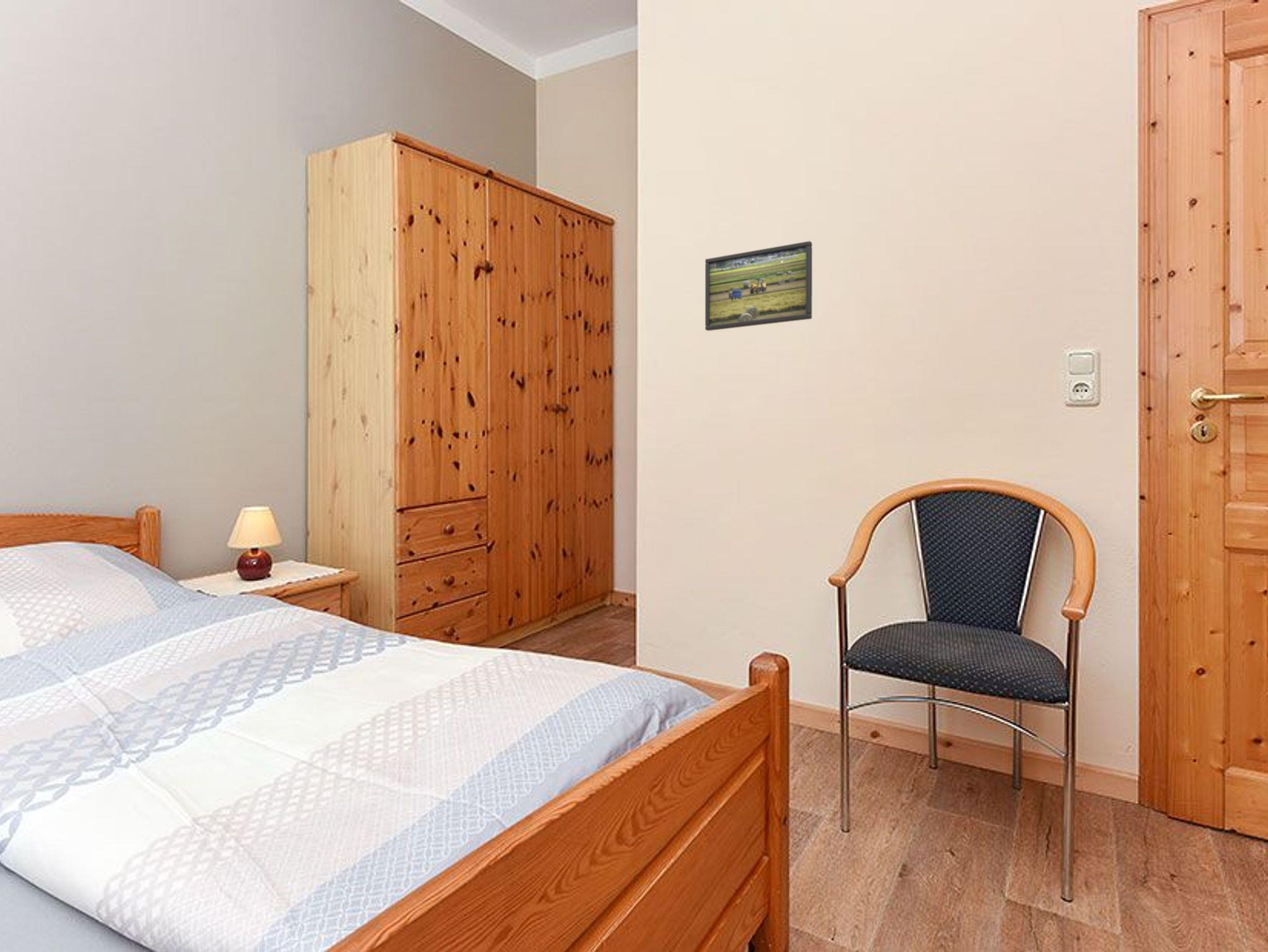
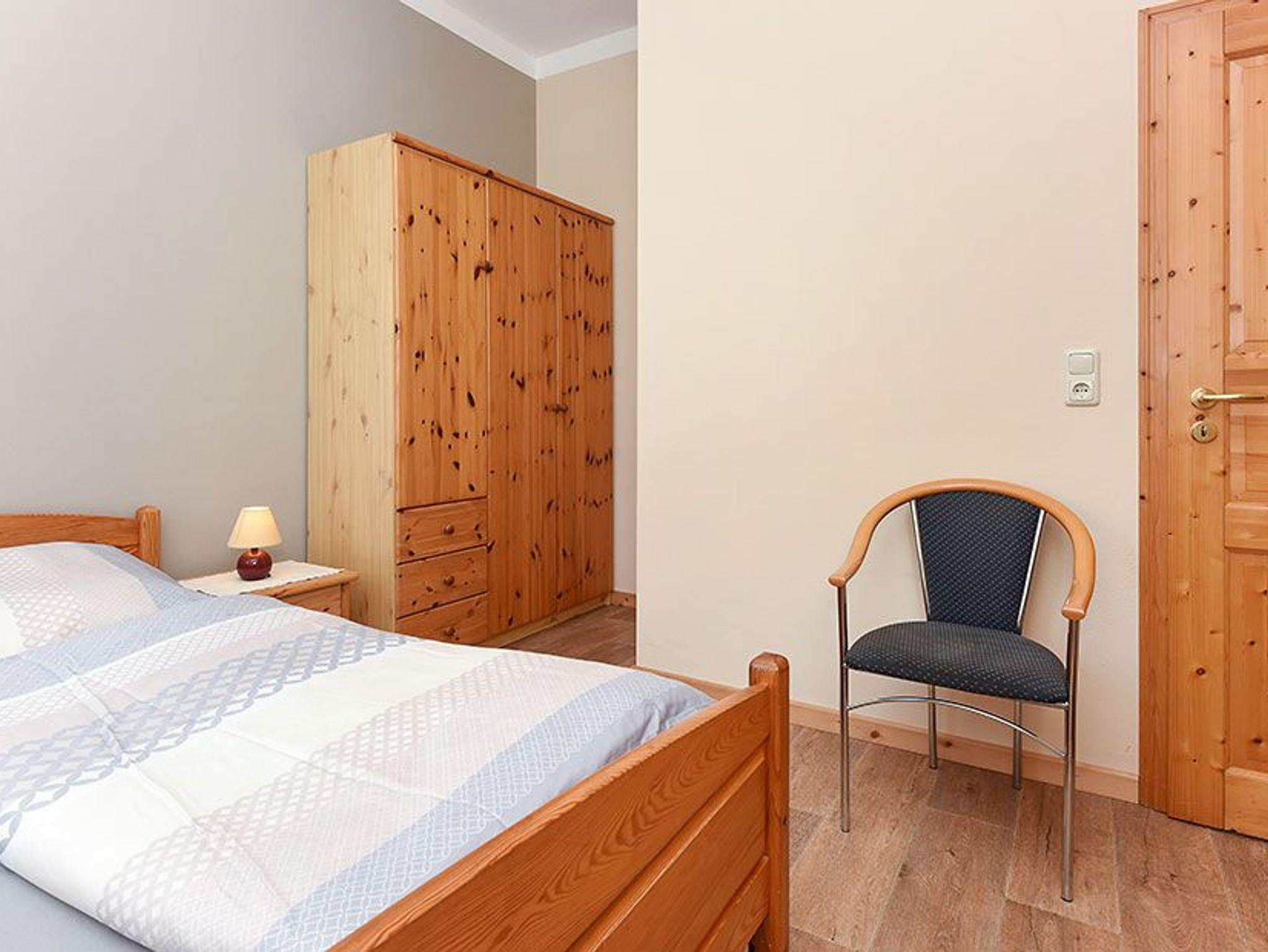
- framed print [705,240,813,331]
